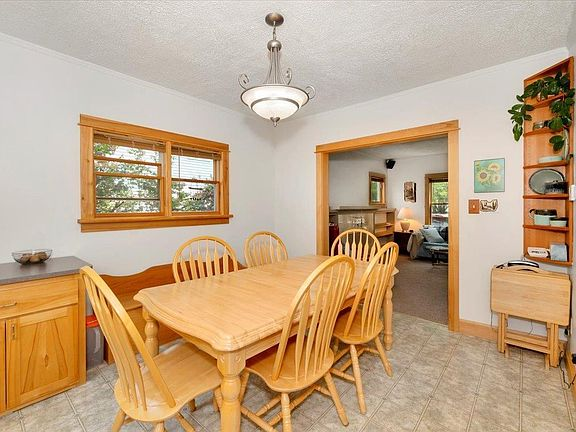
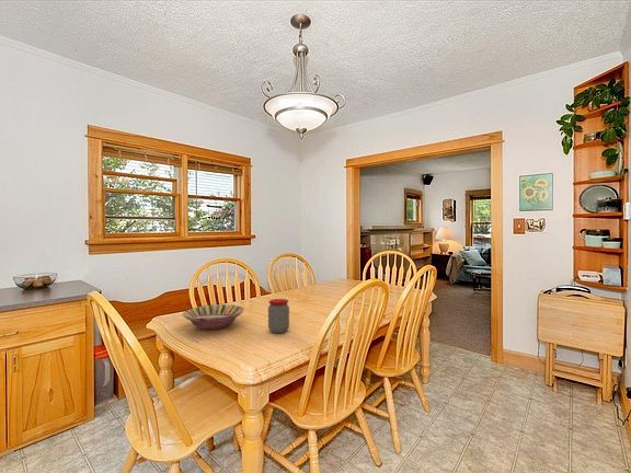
+ serving bowl [182,303,244,331]
+ jar [267,298,290,334]
